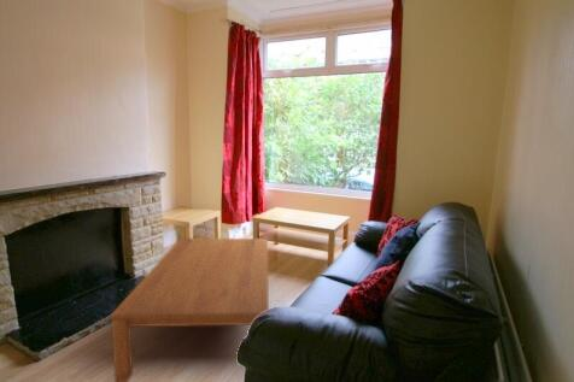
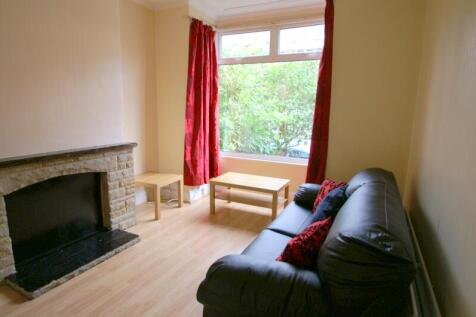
- coffee table [110,237,270,382]
